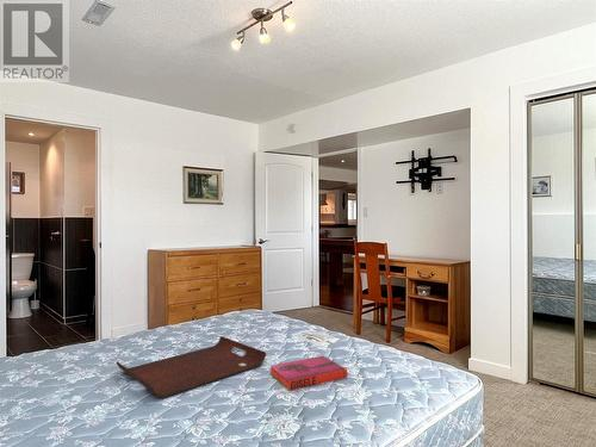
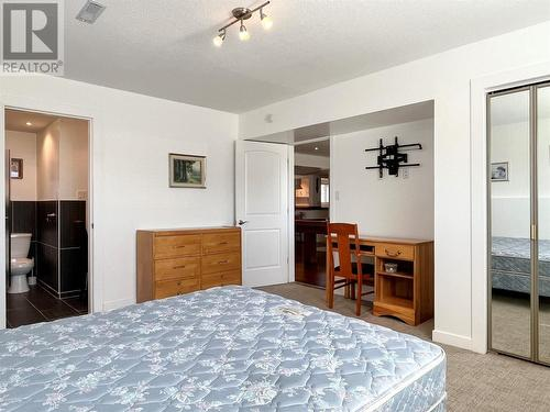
- hardback book [269,354,348,392]
- serving tray [116,335,267,399]
